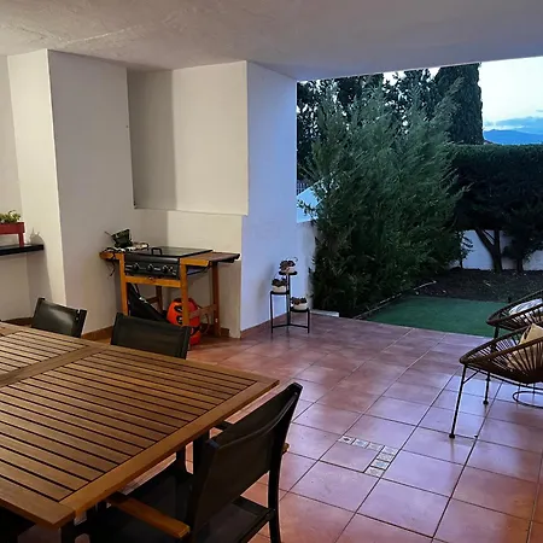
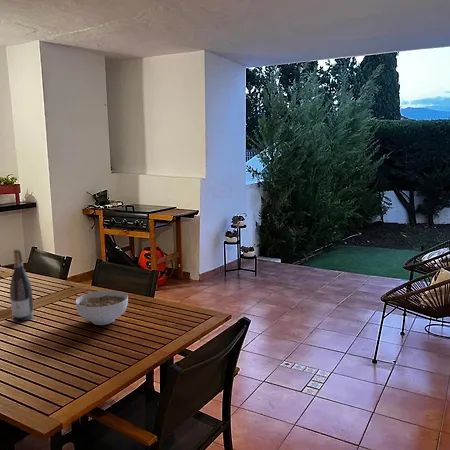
+ wine bottle [9,248,34,322]
+ bowl [75,290,129,326]
